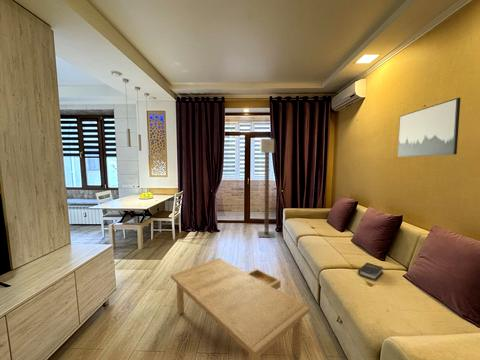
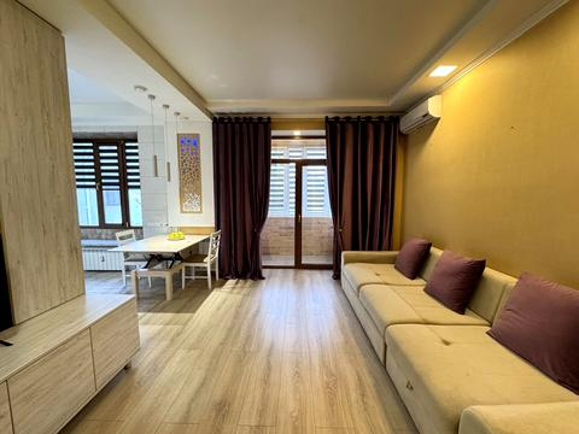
- speaker [257,138,277,238]
- coffee table [170,257,310,360]
- hardback book [357,262,384,281]
- wall art [397,97,462,158]
